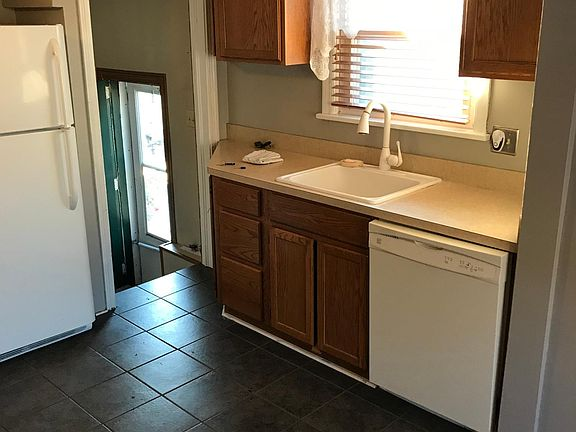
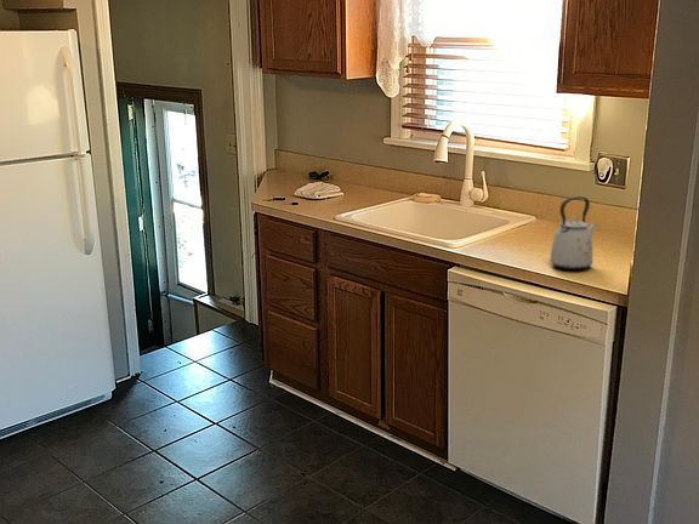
+ kettle [549,195,598,270]
